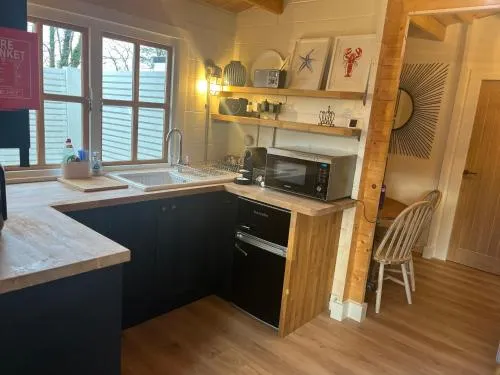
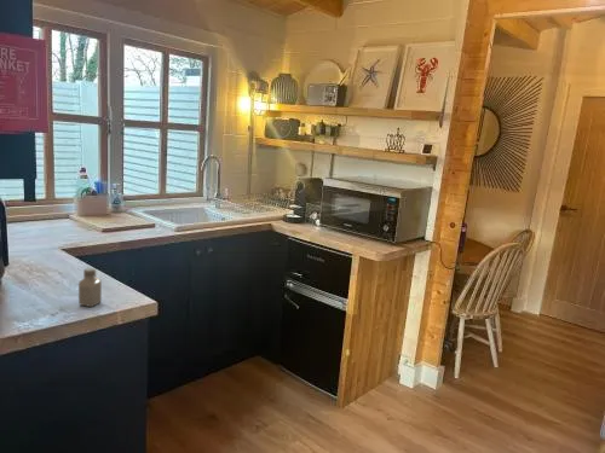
+ saltshaker [77,267,103,308]
